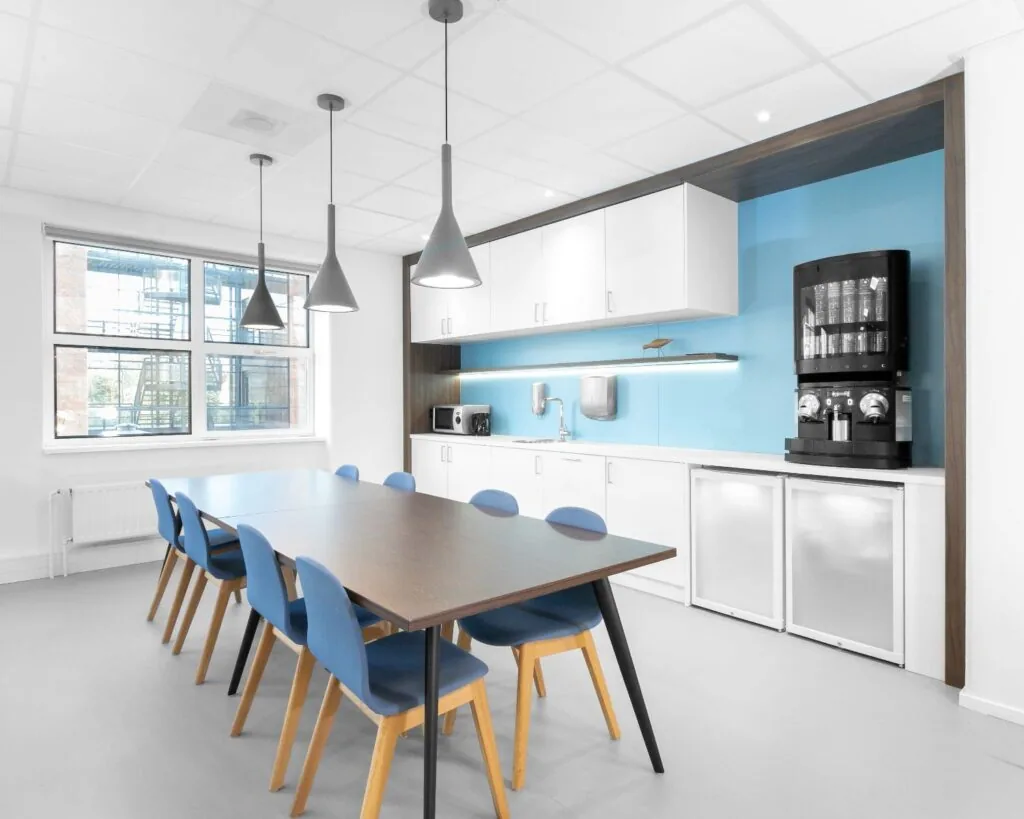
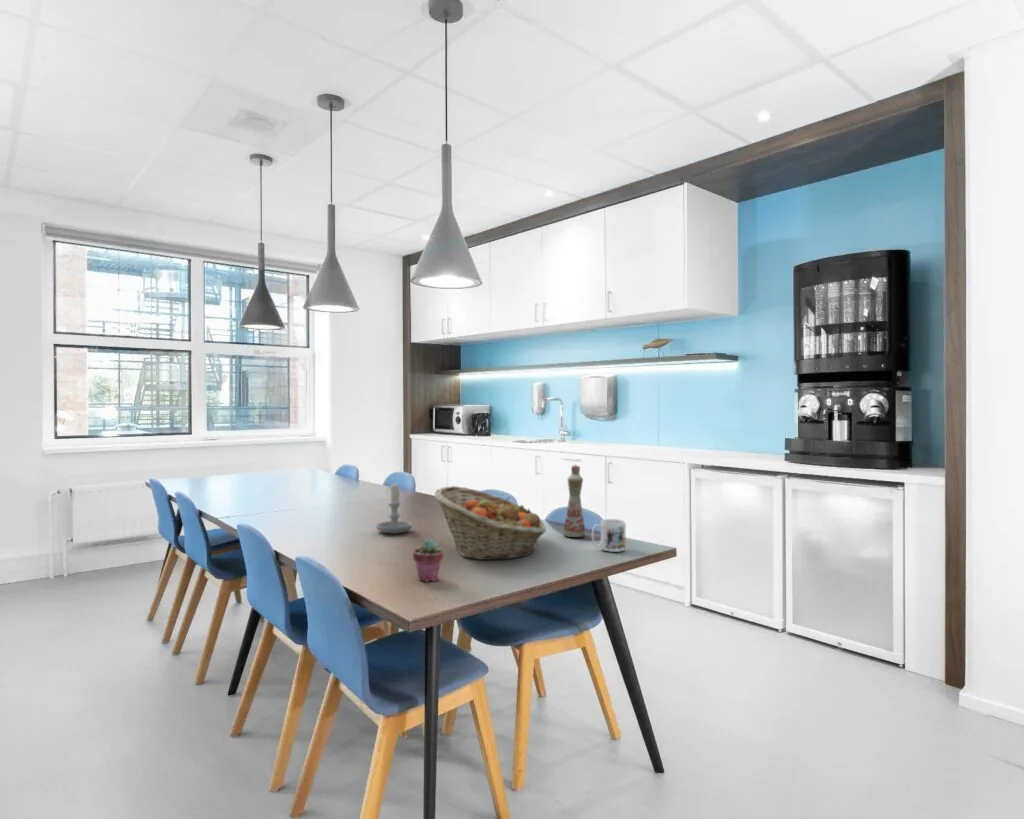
+ fruit basket [433,485,547,561]
+ bottle [562,464,586,538]
+ candle [375,482,413,534]
+ potted succulent [412,538,445,583]
+ mug [591,518,626,553]
